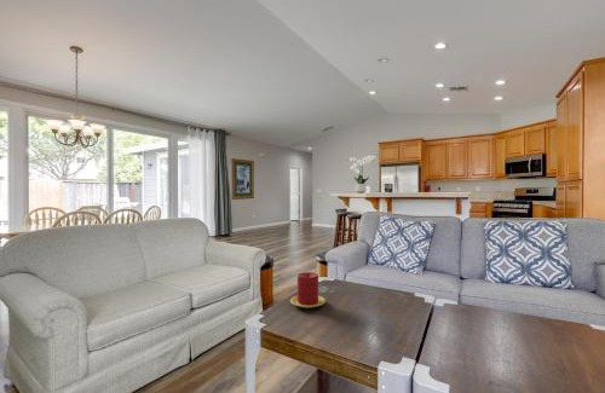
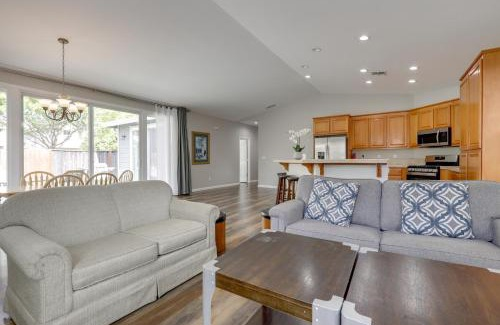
- candle [289,271,327,308]
